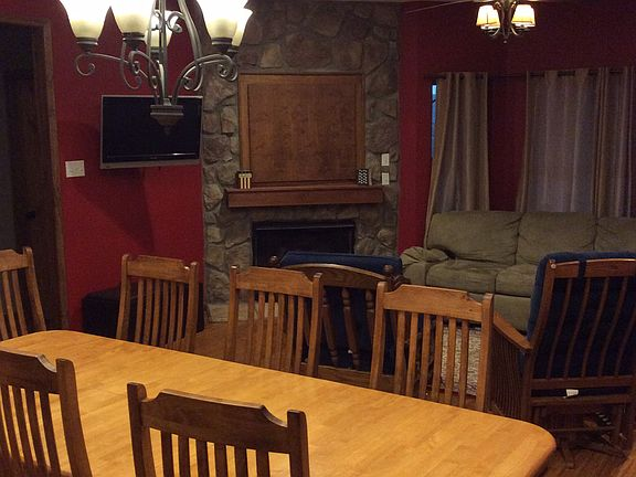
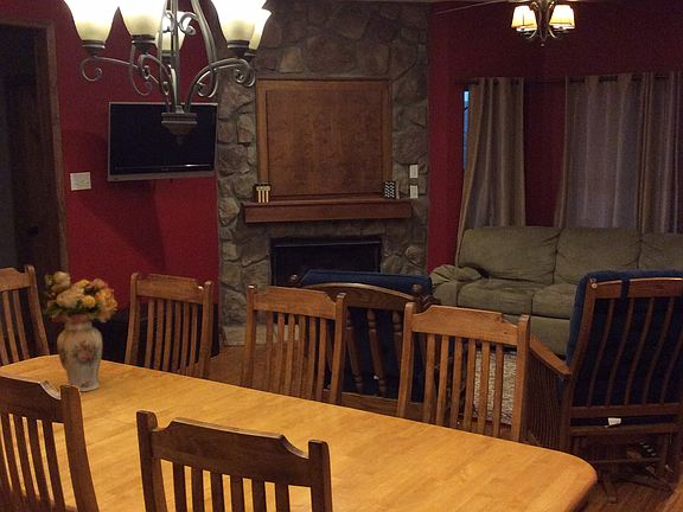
+ flower arrangement [42,270,119,392]
